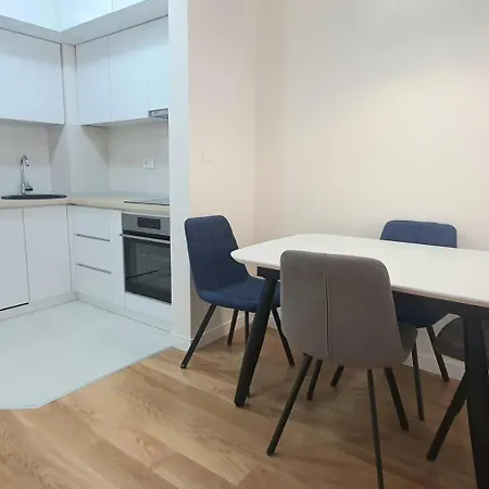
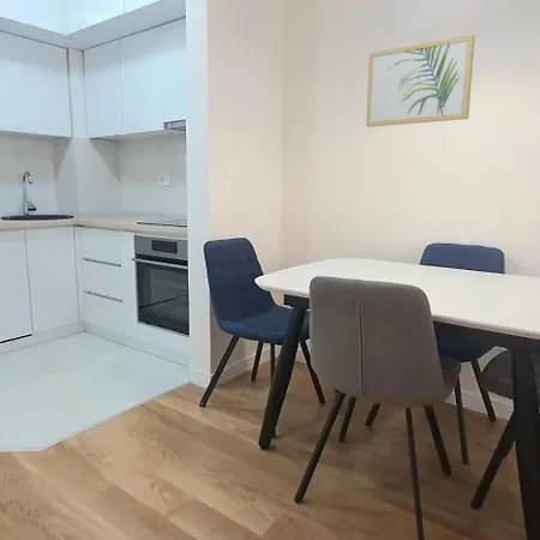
+ wall art [365,34,476,128]
